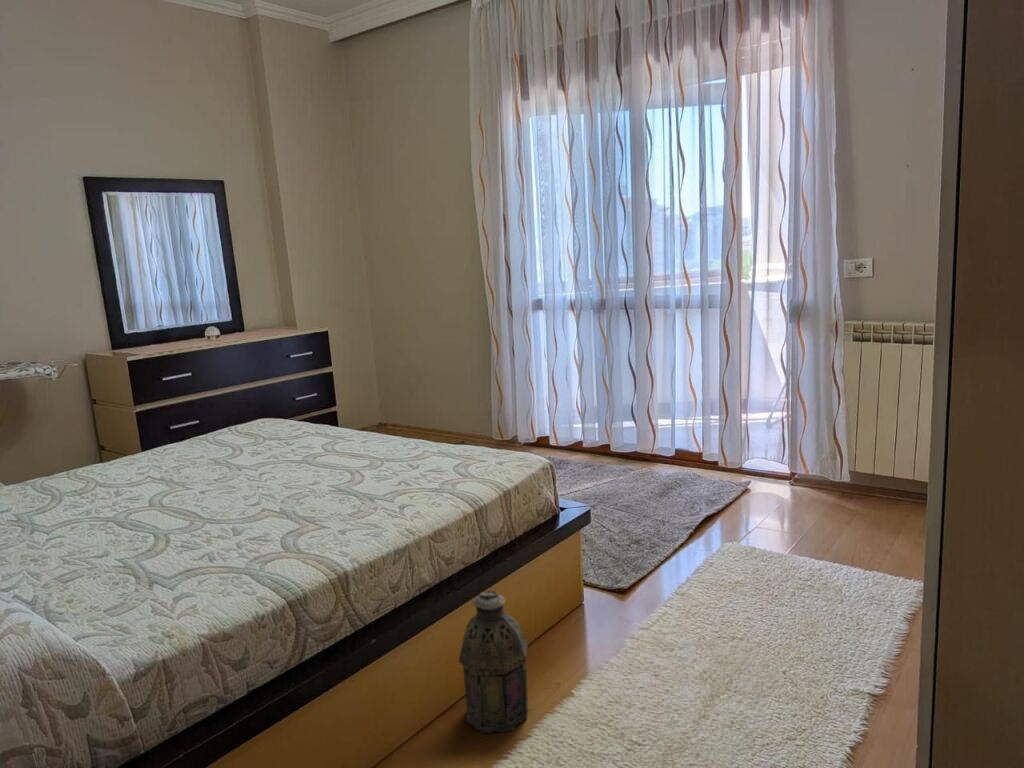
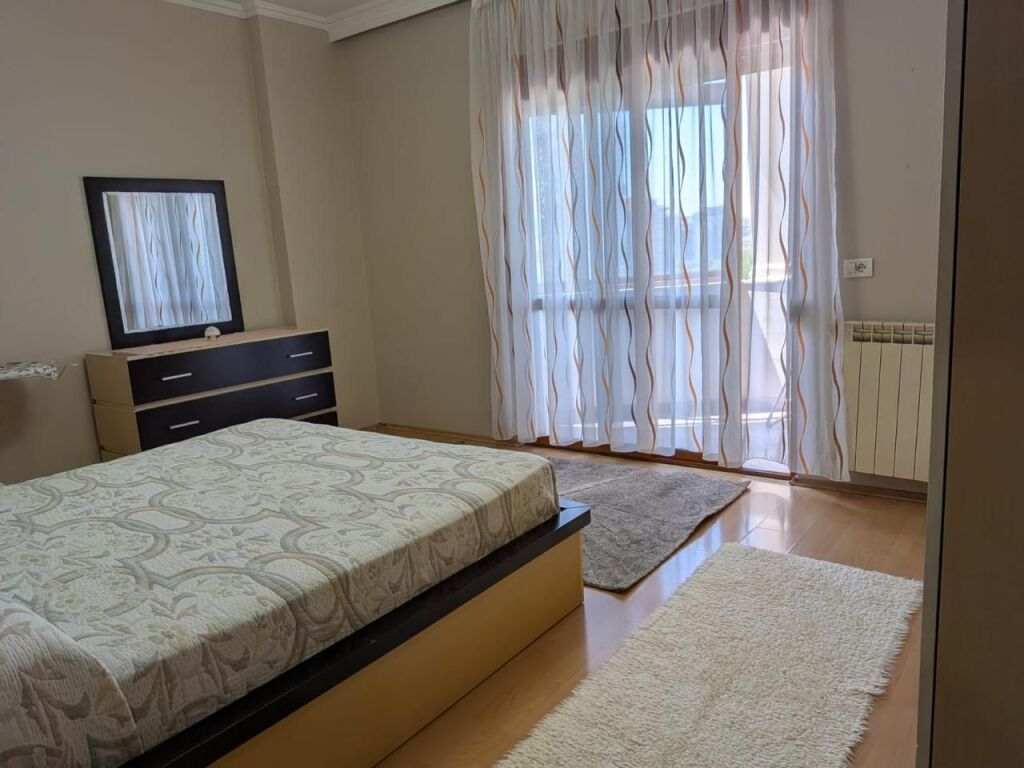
- lantern [457,590,529,734]
